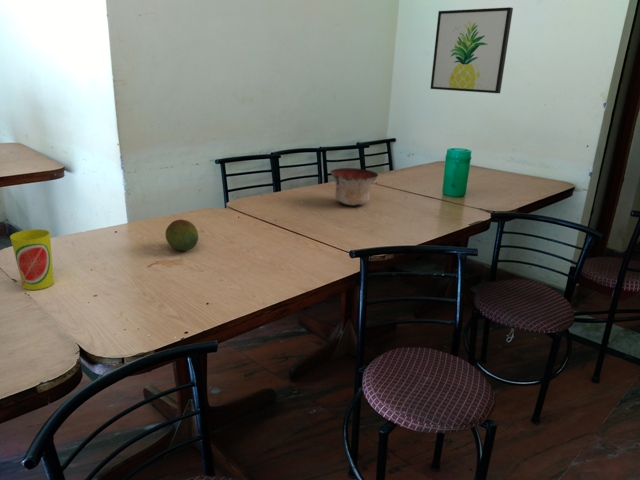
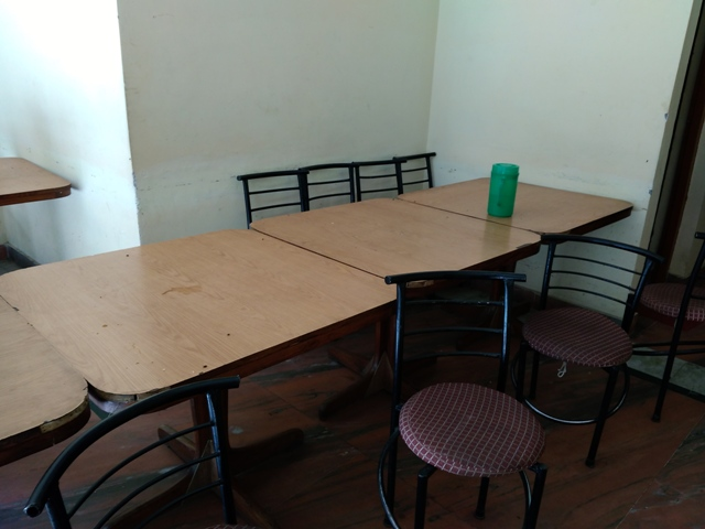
- fruit [164,219,199,252]
- cup [9,228,55,291]
- wall art [429,6,514,94]
- bowl [330,167,379,206]
